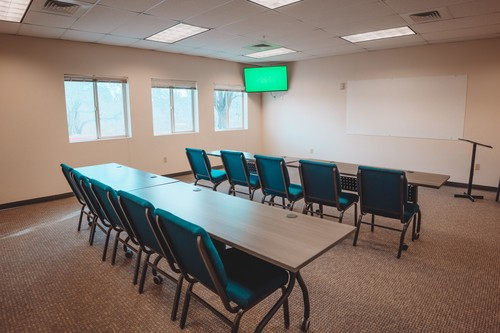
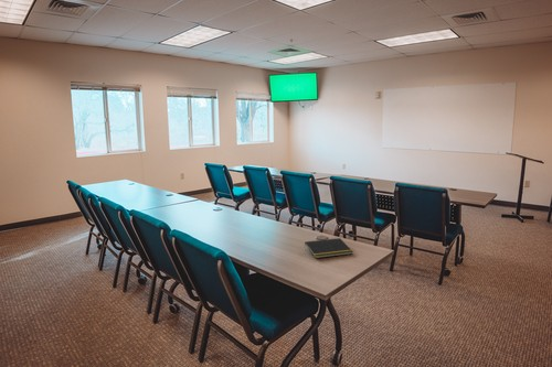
+ notepad [304,237,354,259]
